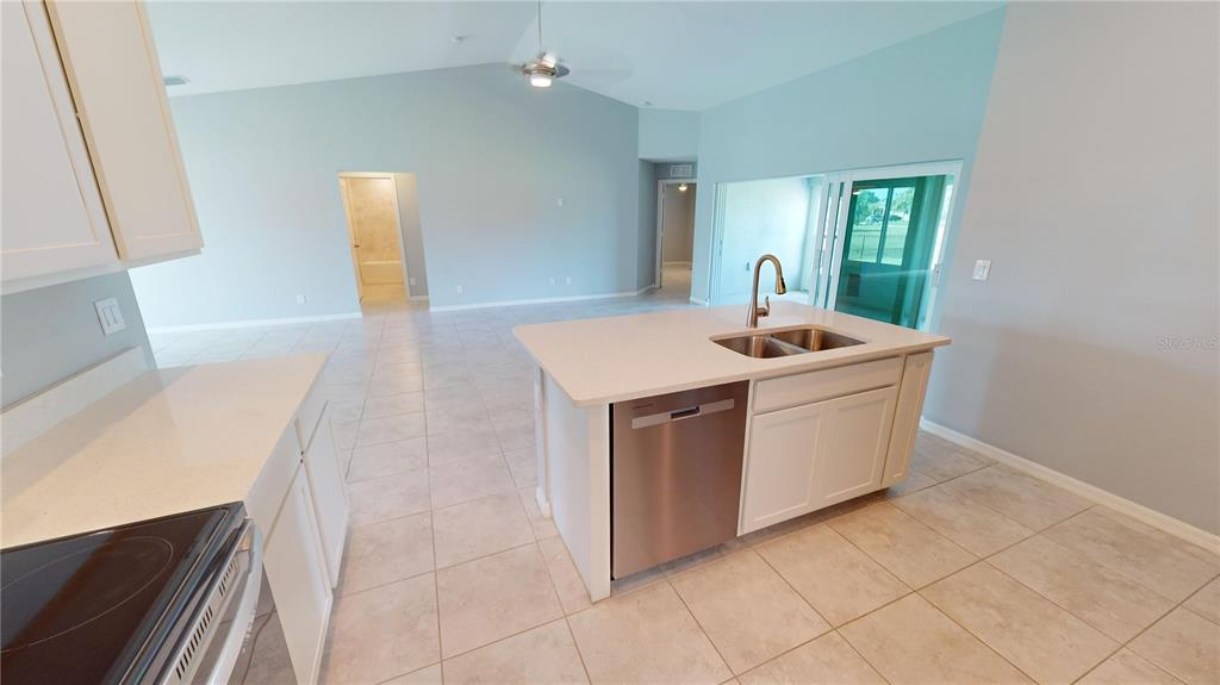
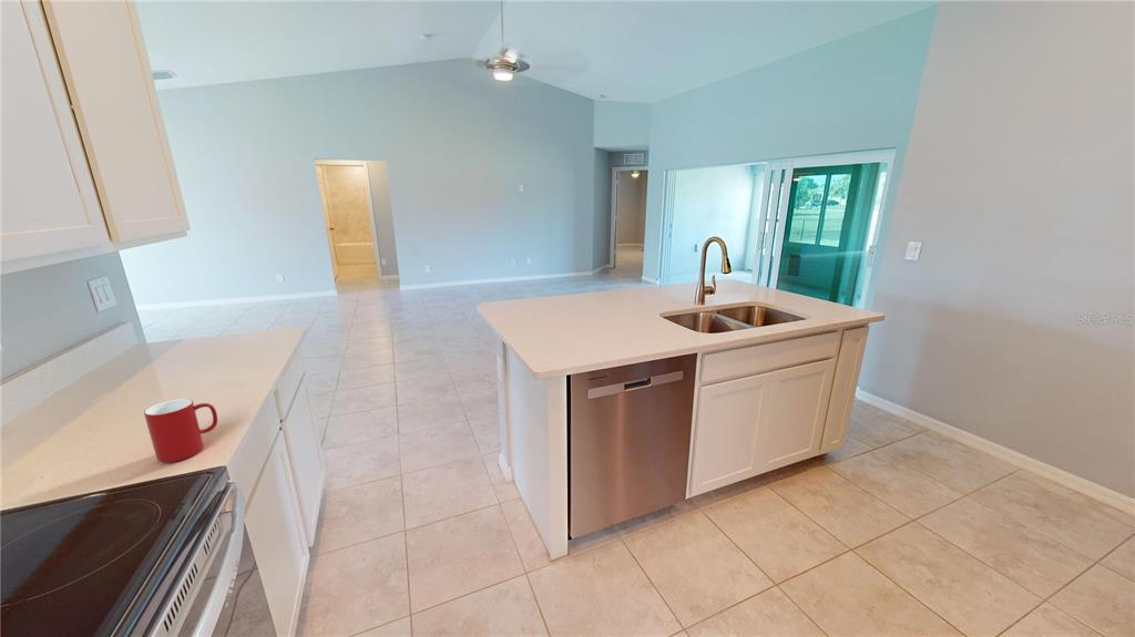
+ cup [143,398,218,464]
